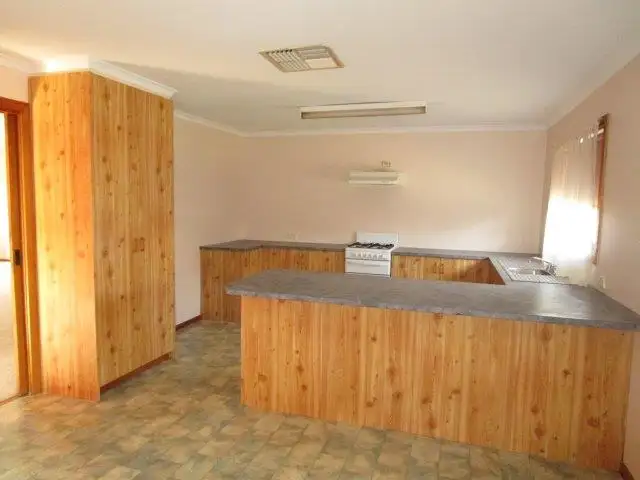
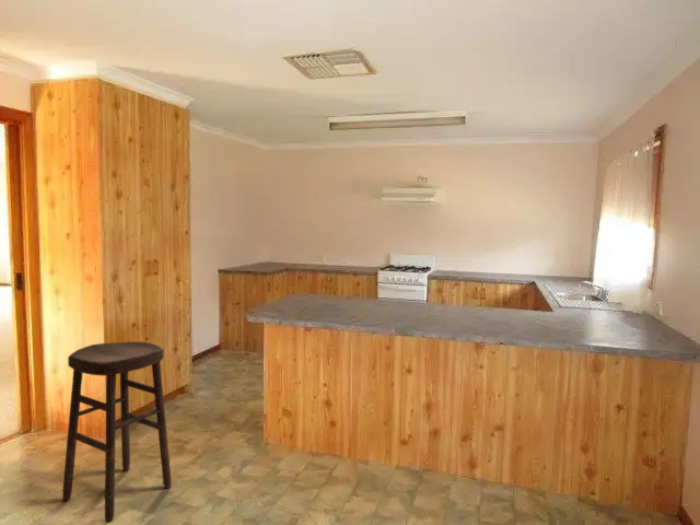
+ stool [61,341,172,524]
